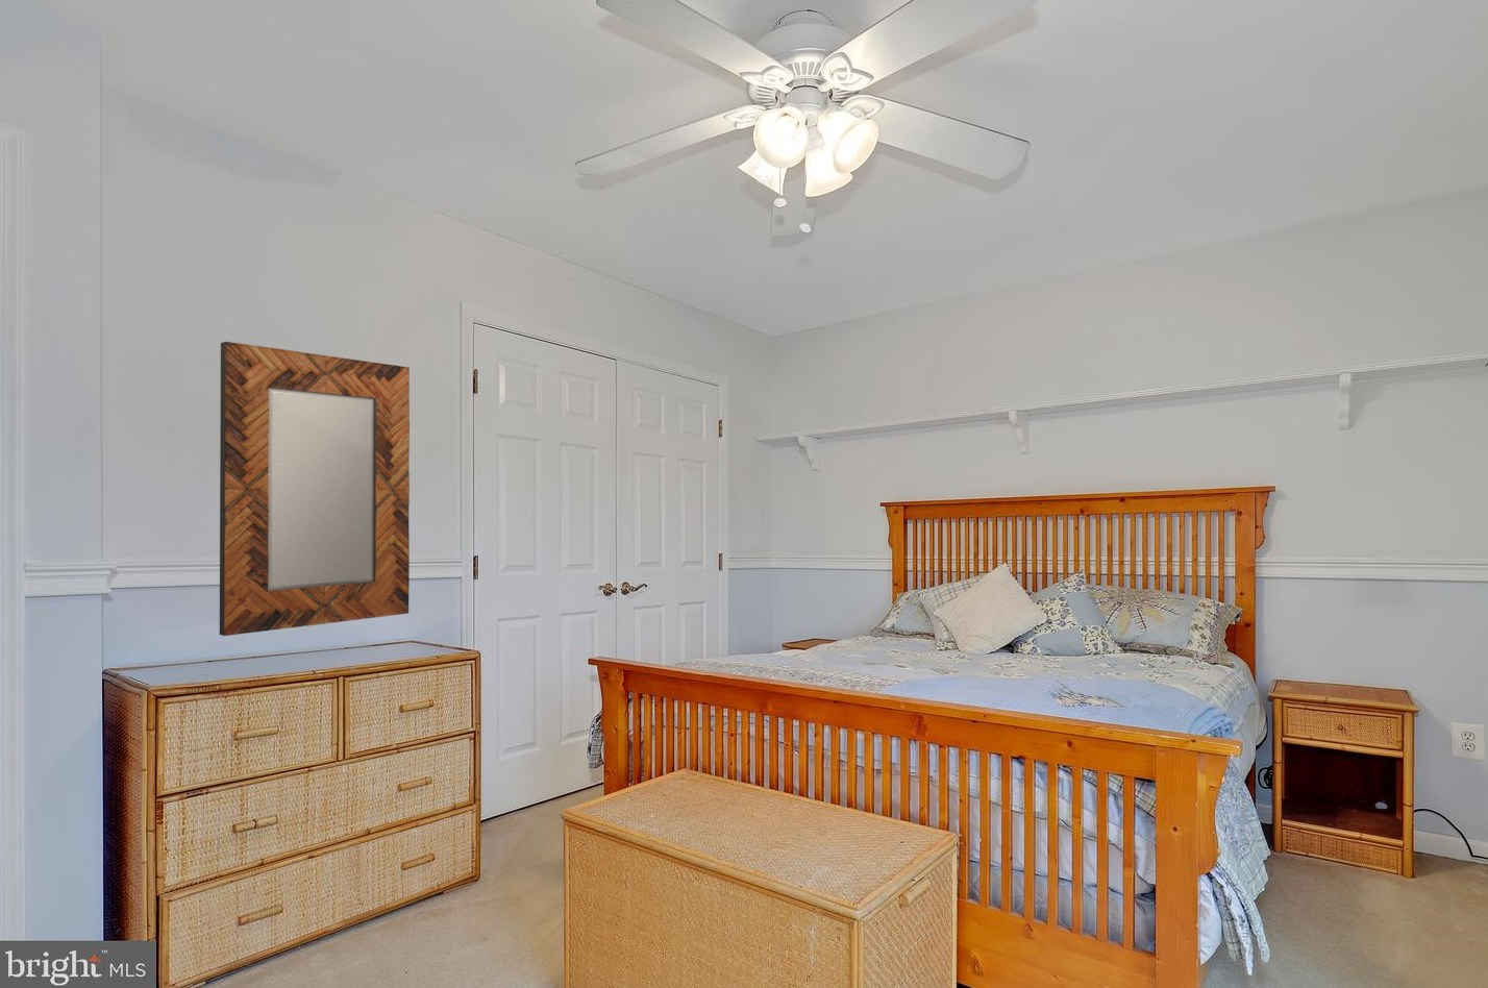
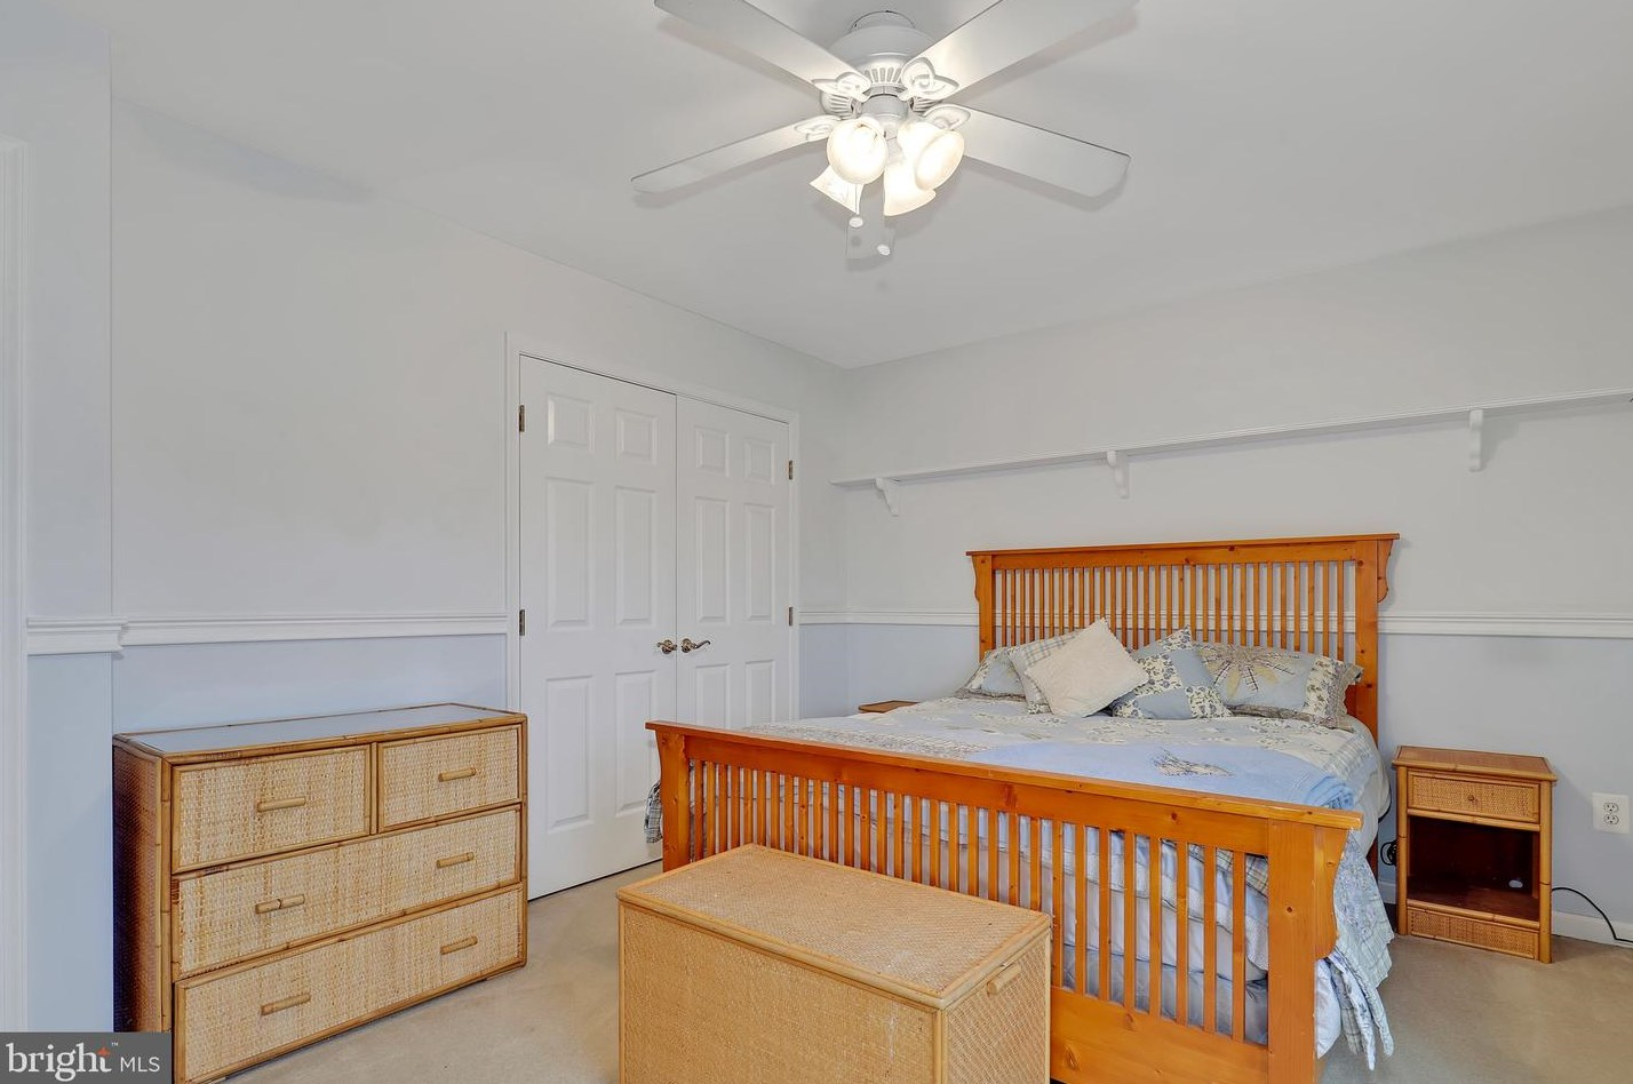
- home mirror [219,341,410,636]
